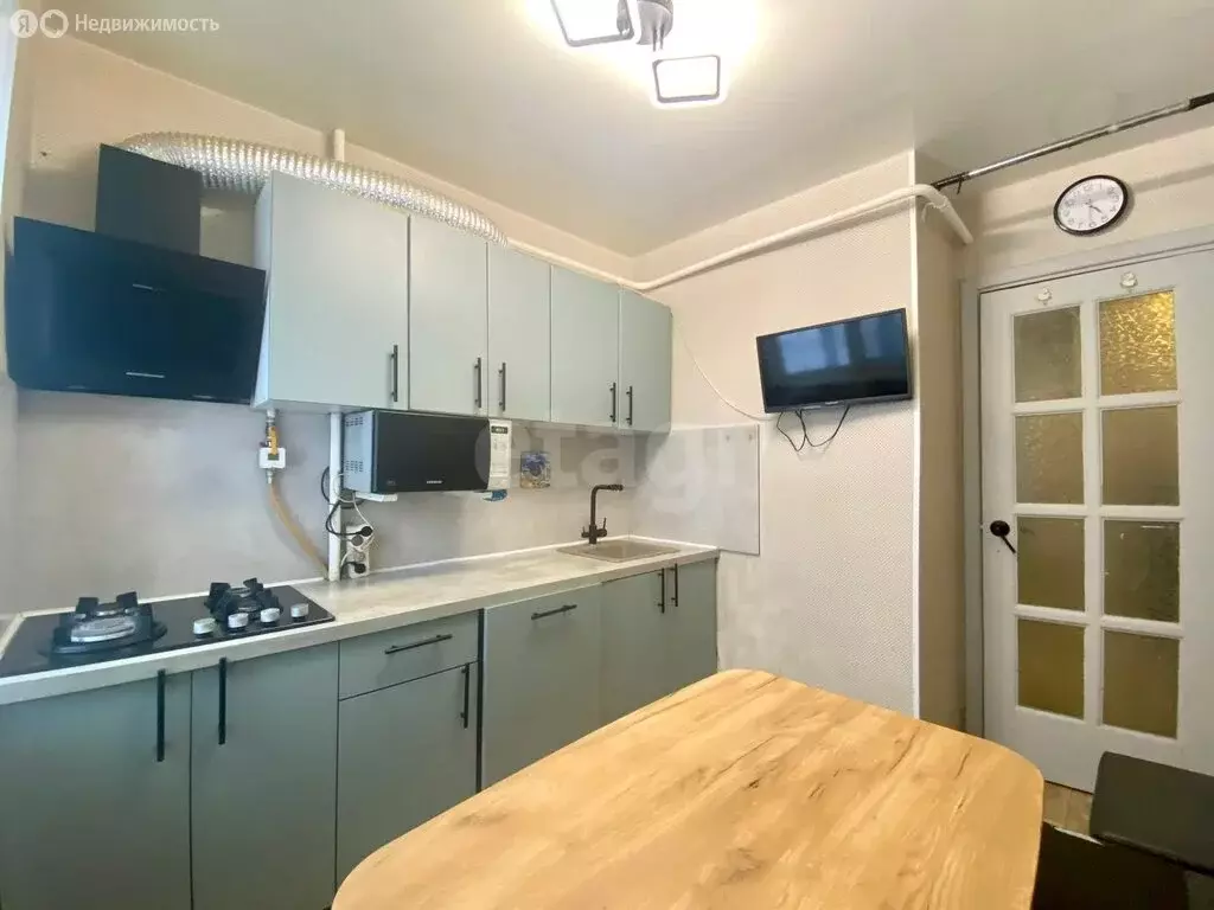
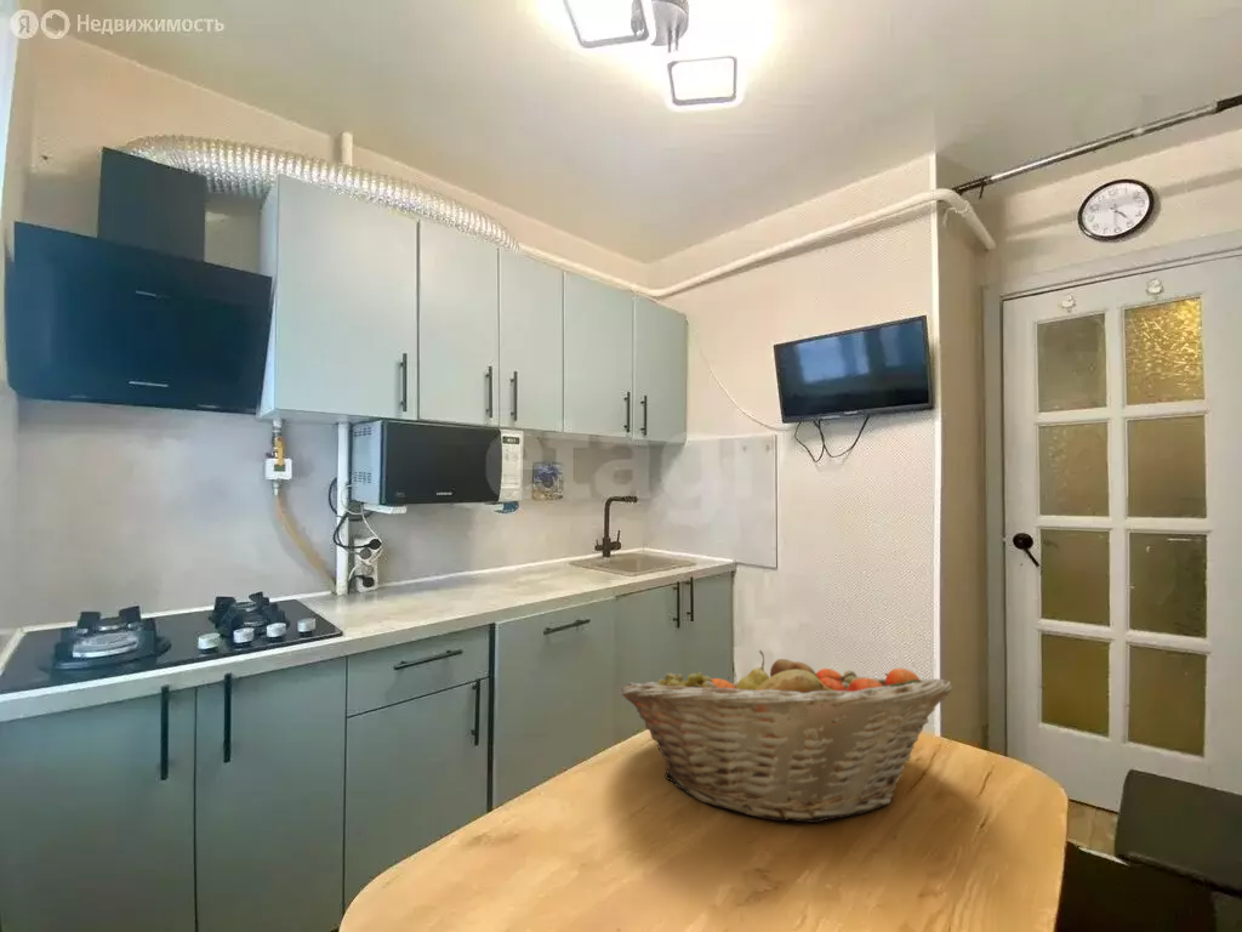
+ fruit basket [621,649,953,824]
